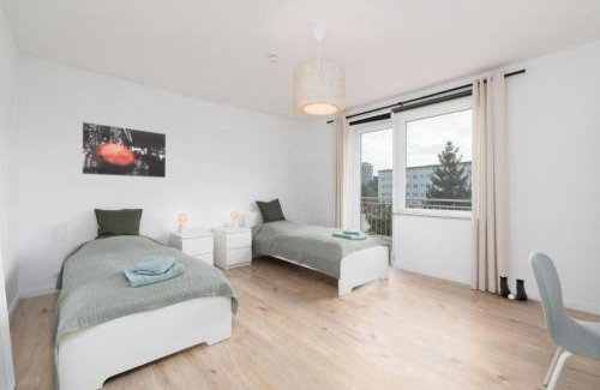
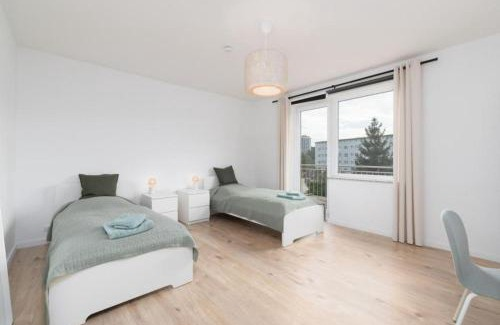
- wall art [82,121,167,179]
- boots [498,275,529,301]
